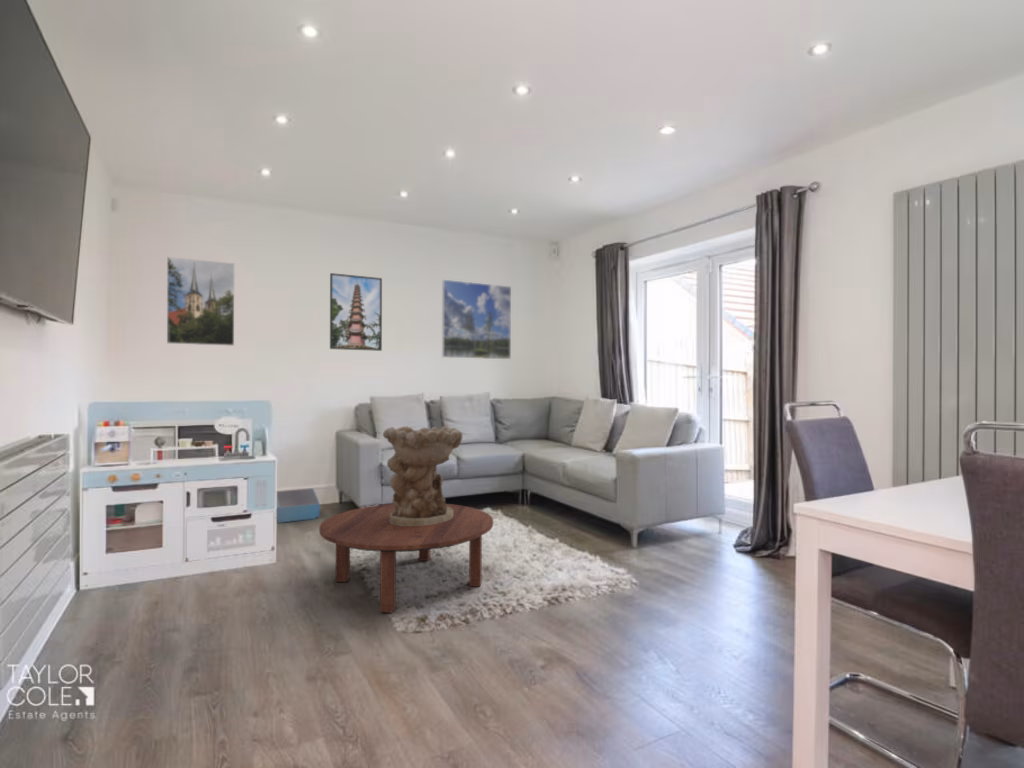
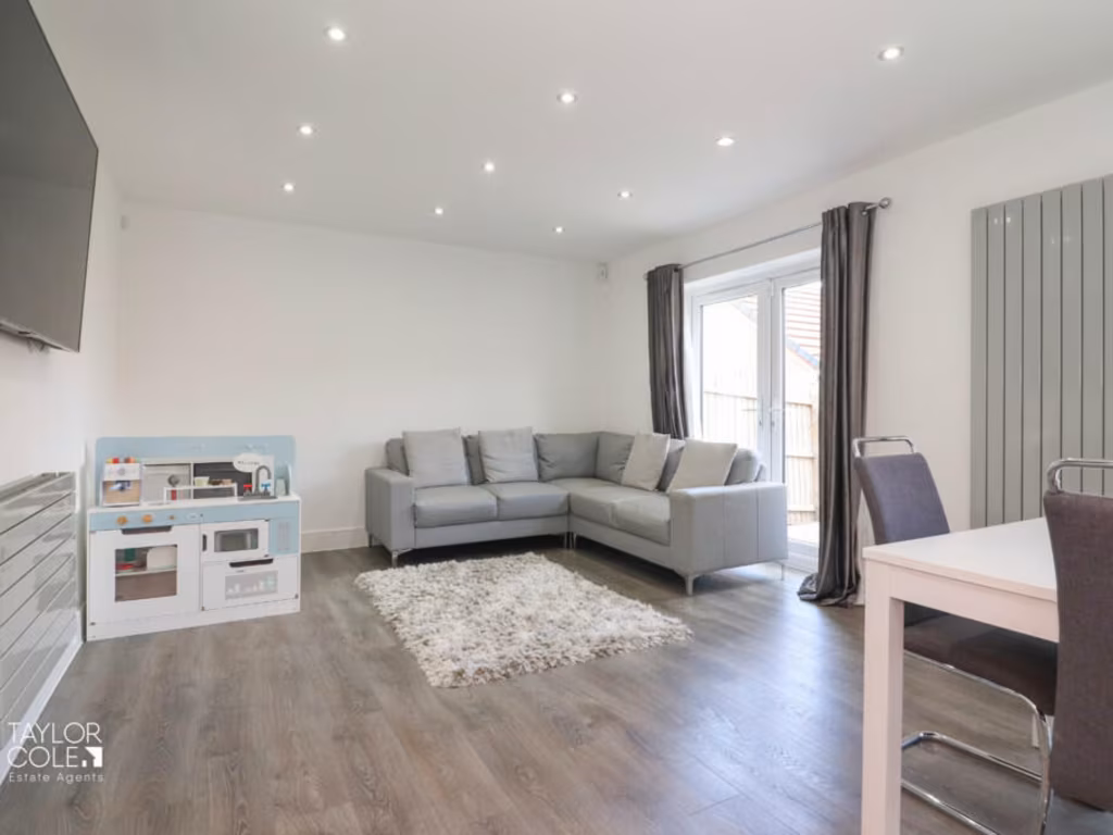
- storage bin [276,487,321,524]
- decorative bowl [382,425,464,526]
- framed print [329,272,383,352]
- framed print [441,279,512,360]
- coffee table [318,503,494,613]
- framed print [166,256,235,347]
